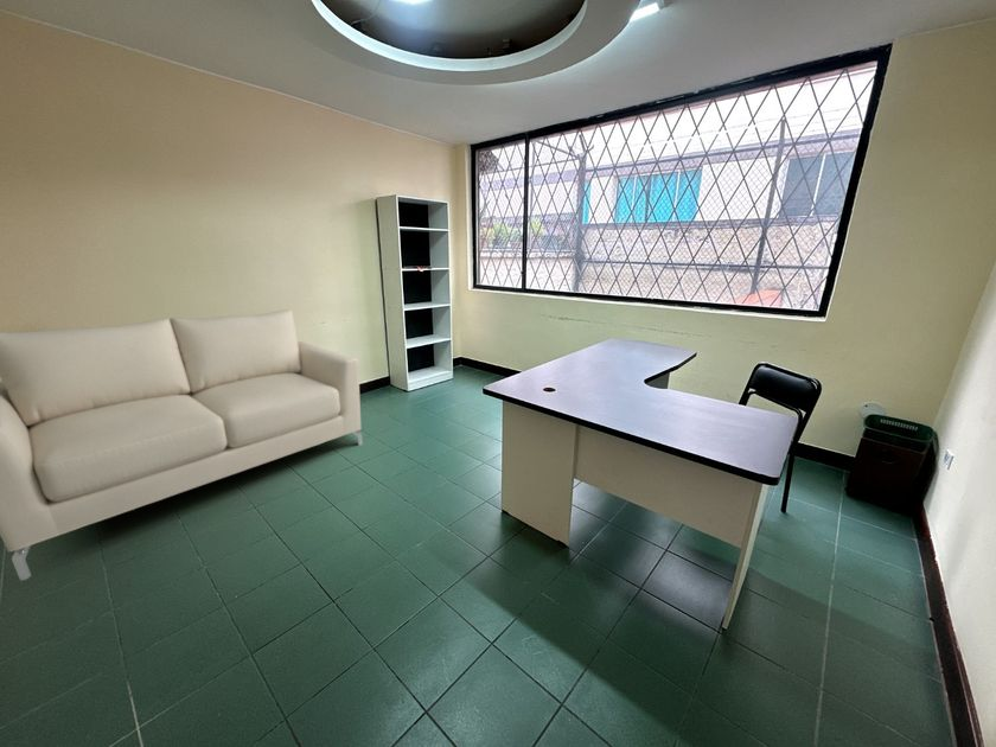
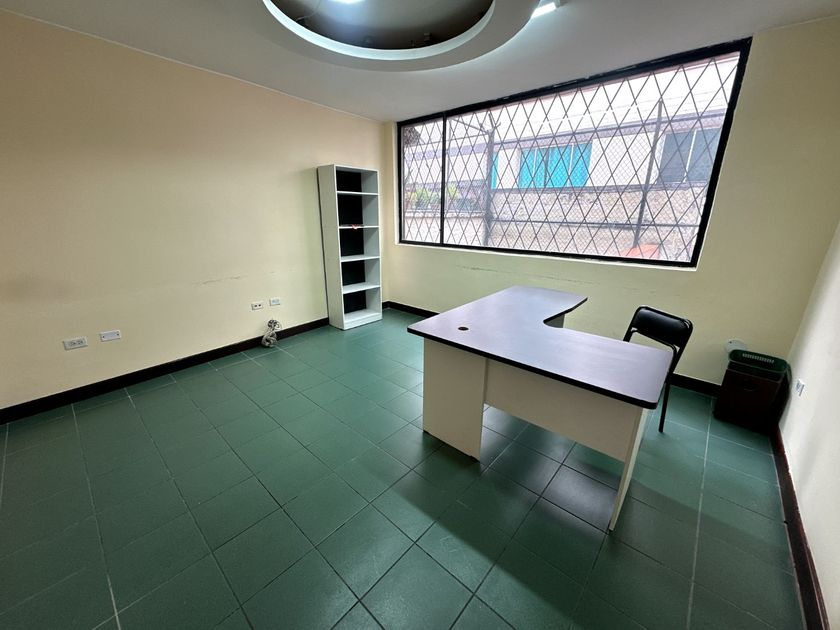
- sofa [0,308,364,581]
